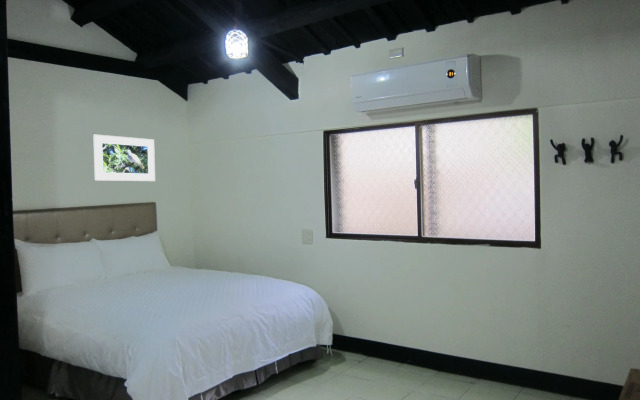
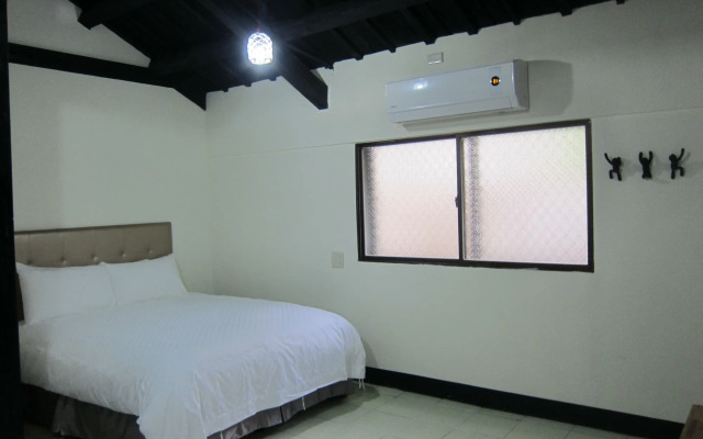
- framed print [92,134,156,182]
